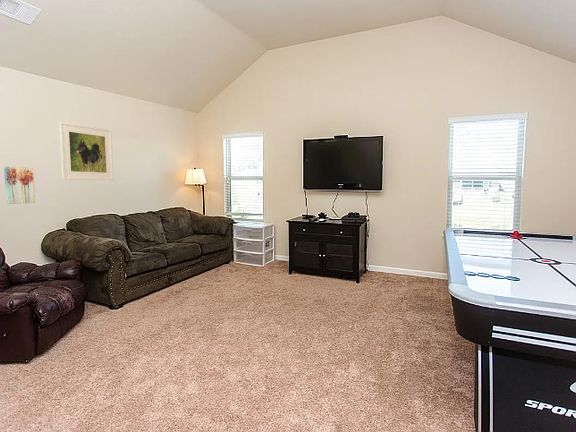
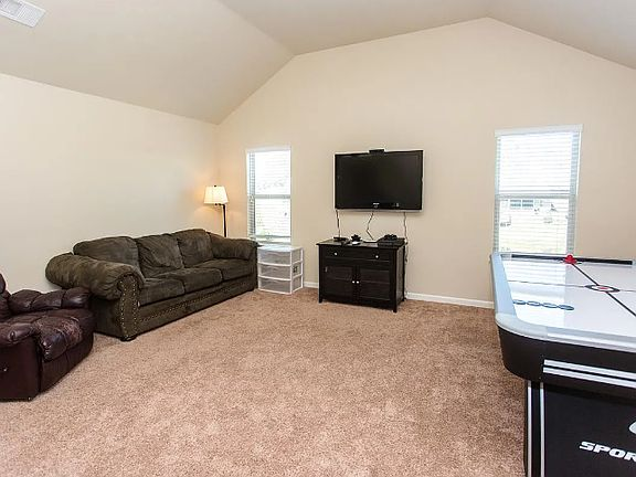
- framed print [58,121,115,181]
- wall art [3,166,36,205]
